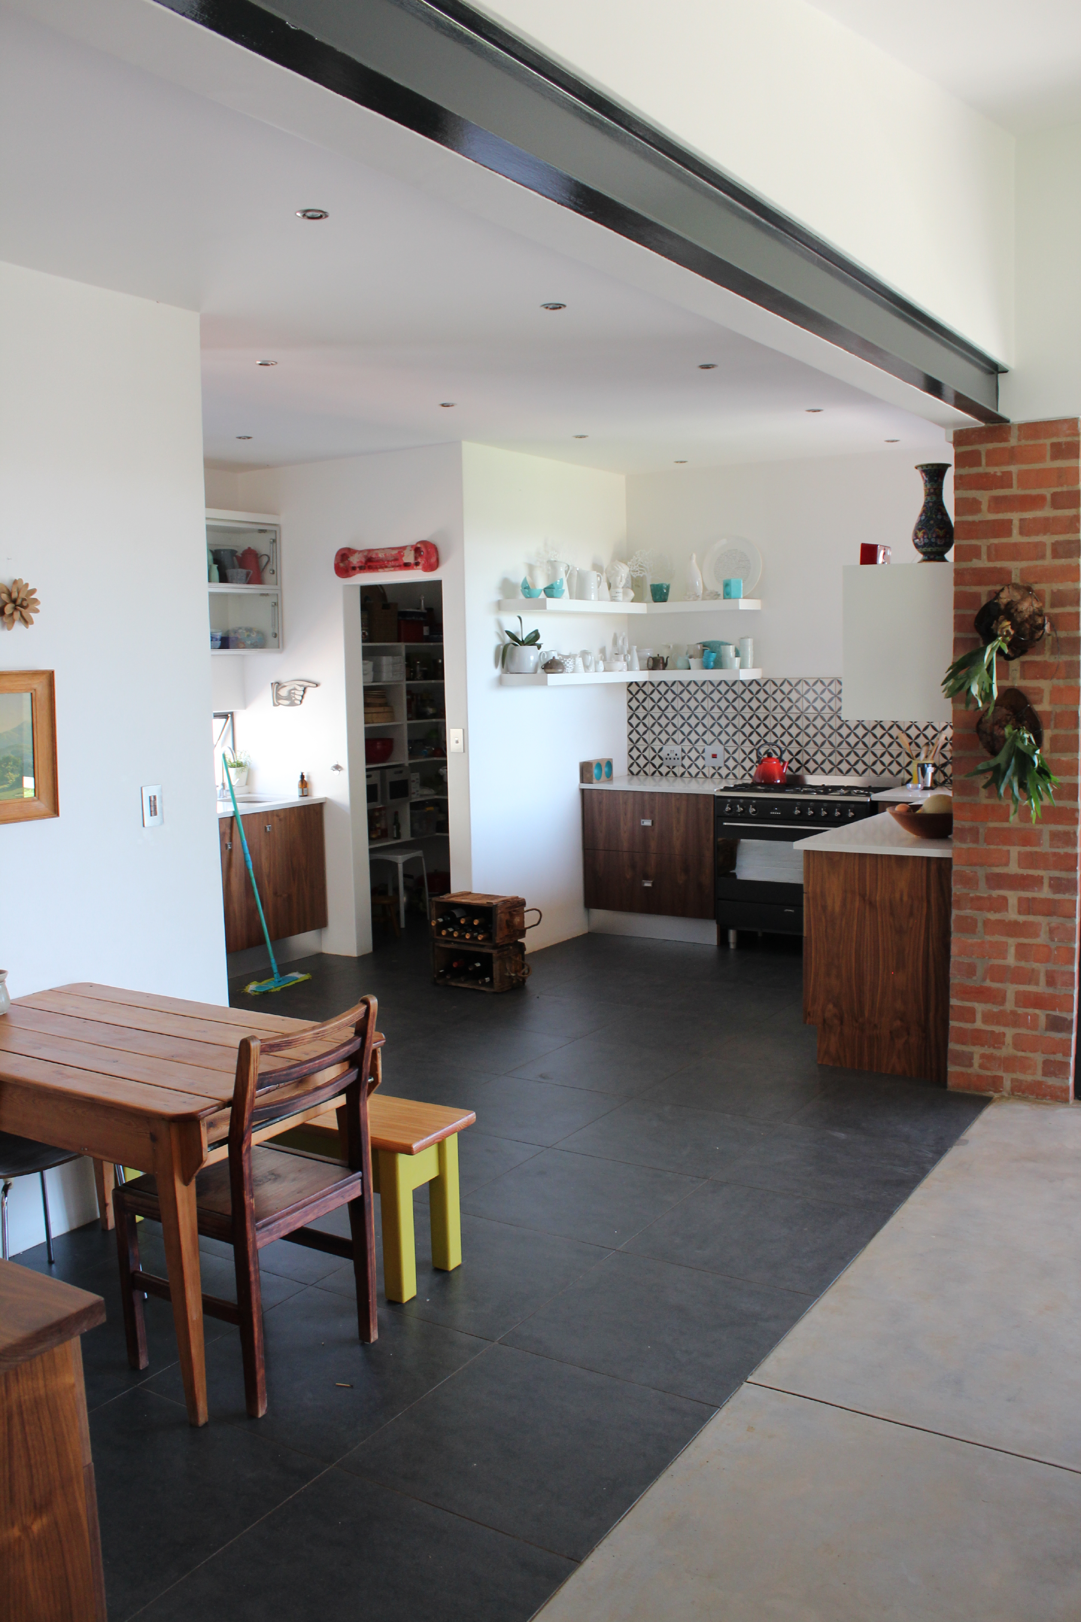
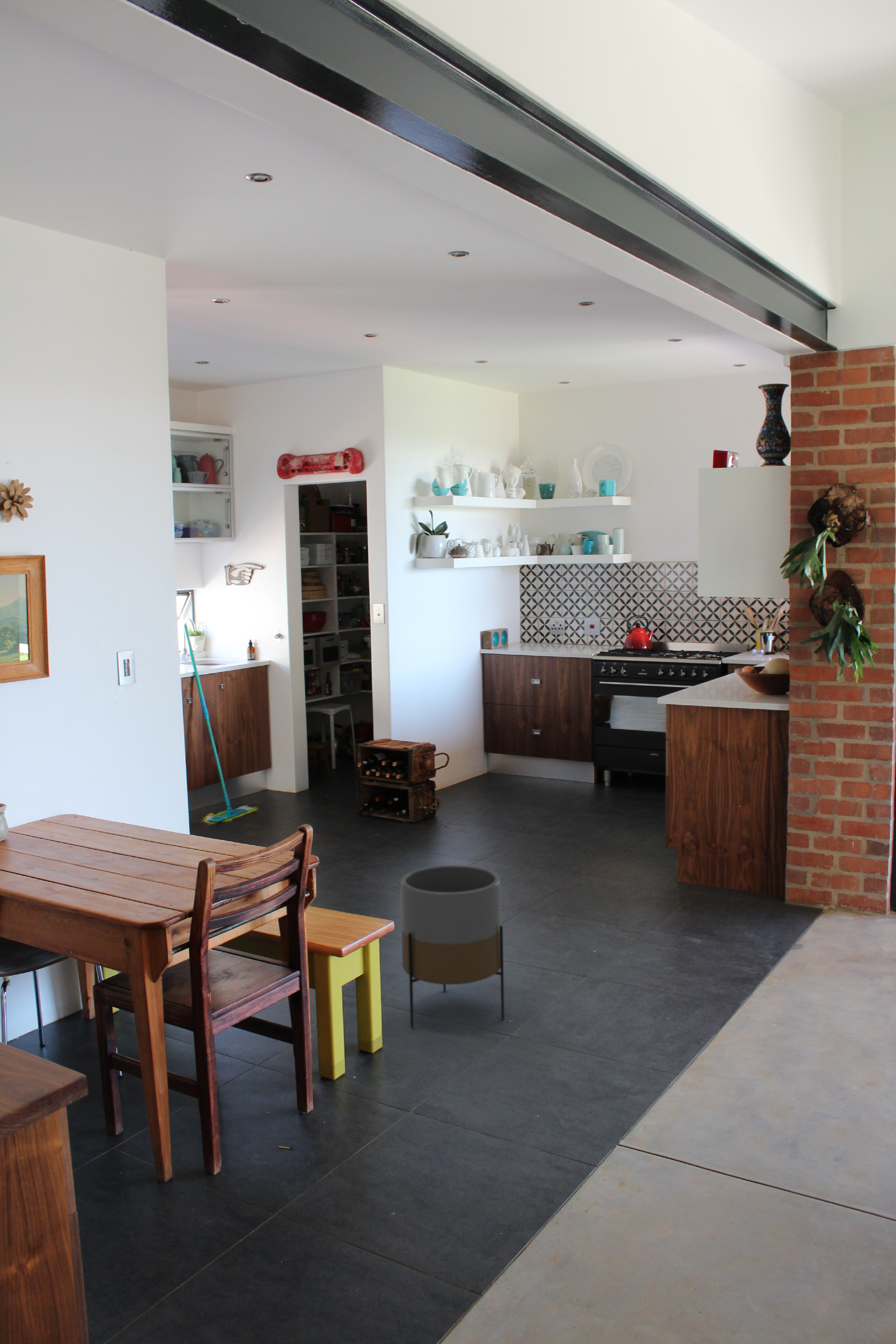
+ planter [400,865,505,1028]
